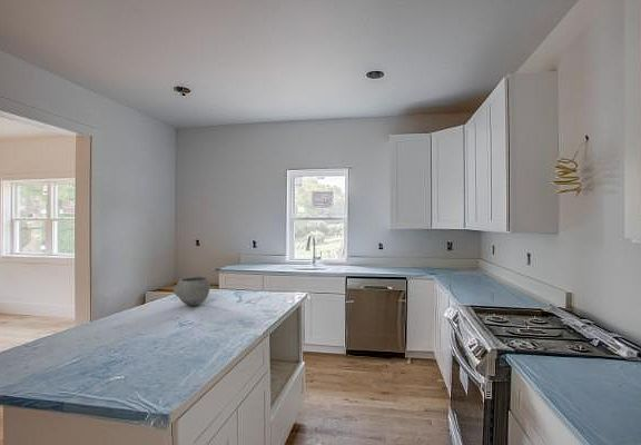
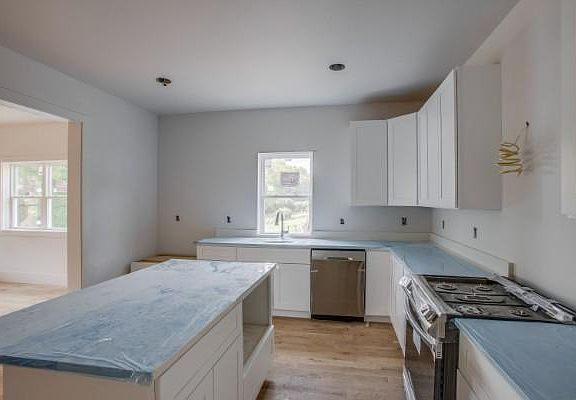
- bowl [172,276,211,307]
